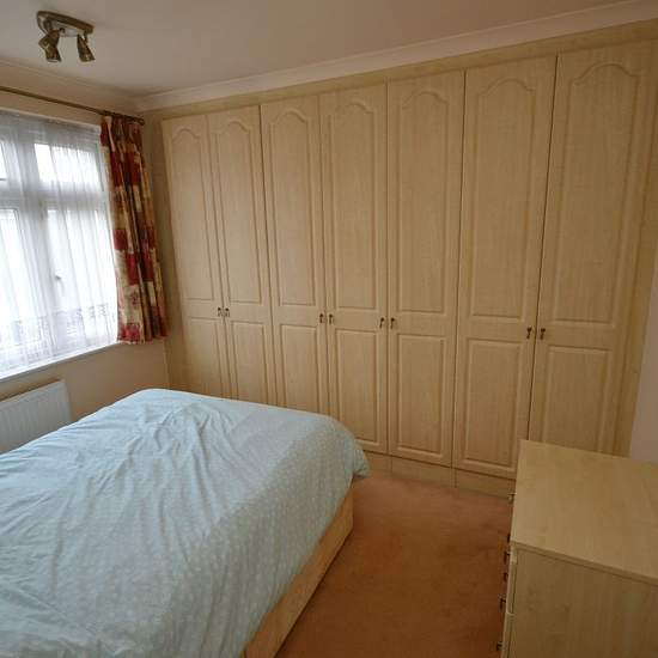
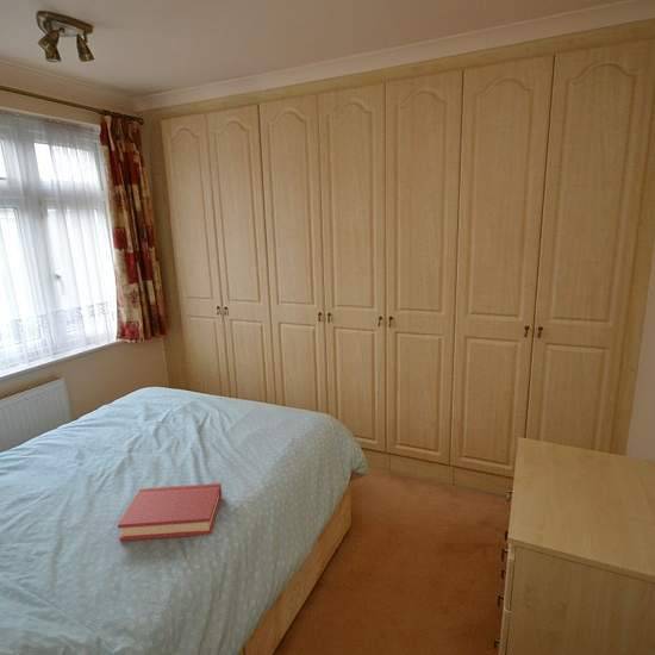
+ hardback book [117,482,223,542]
